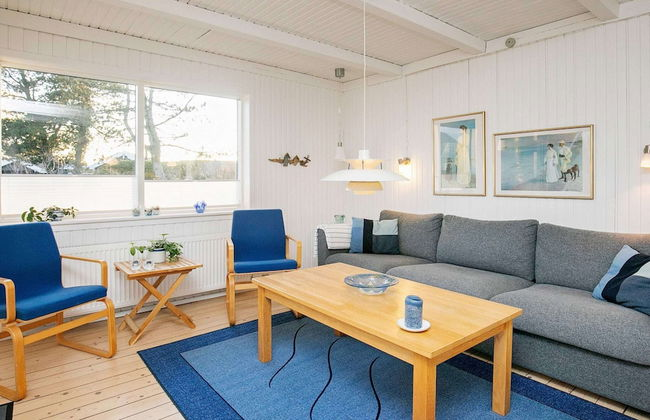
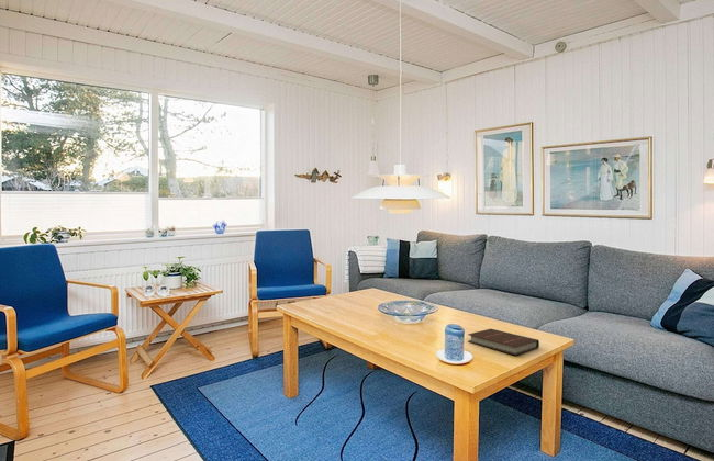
+ book [467,328,540,356]
